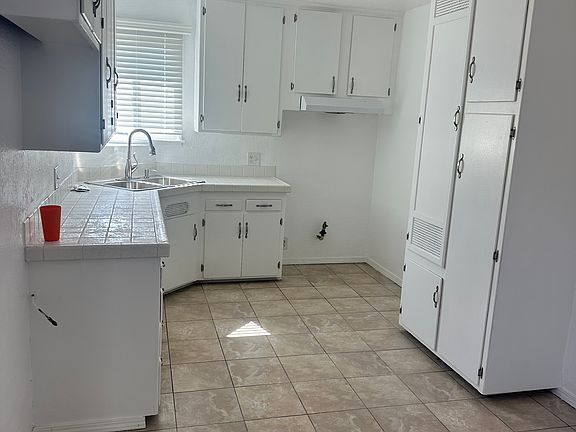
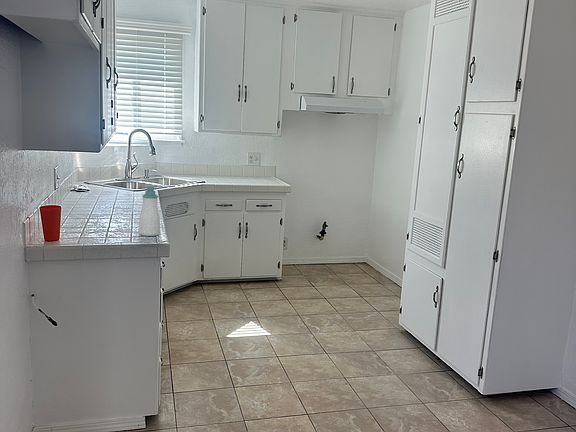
+ soap bottle [138,185,161,237]
